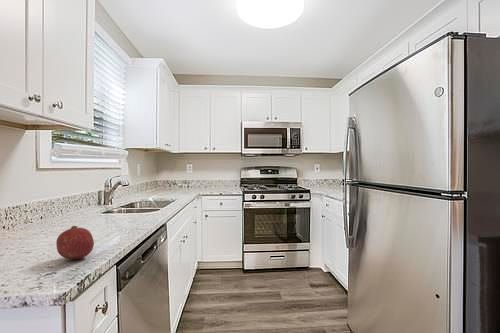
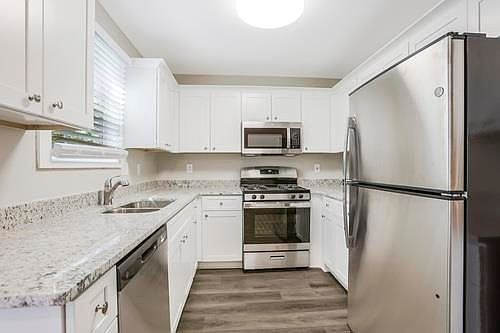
- fruit [55,225,95,260]
